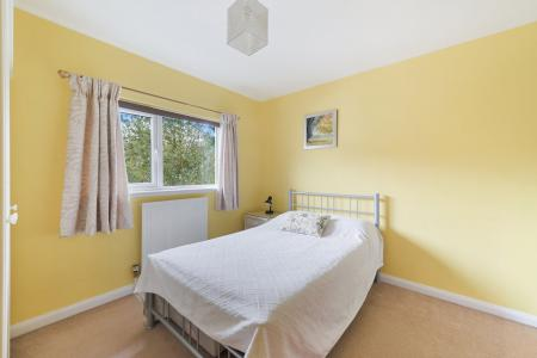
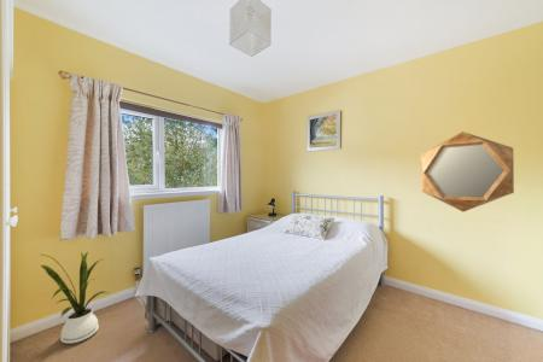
+ home mirror [420,130,515,212]
+ house plant [40,251,110,345]
